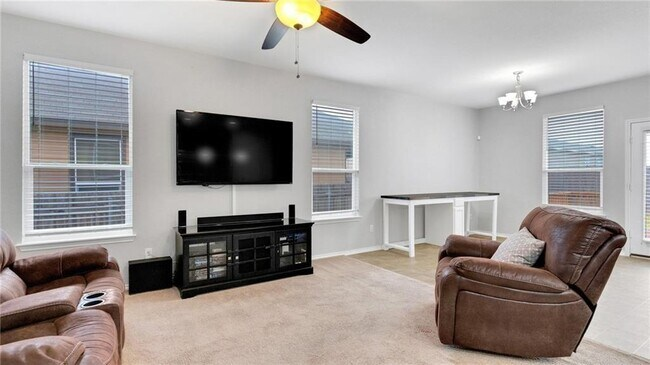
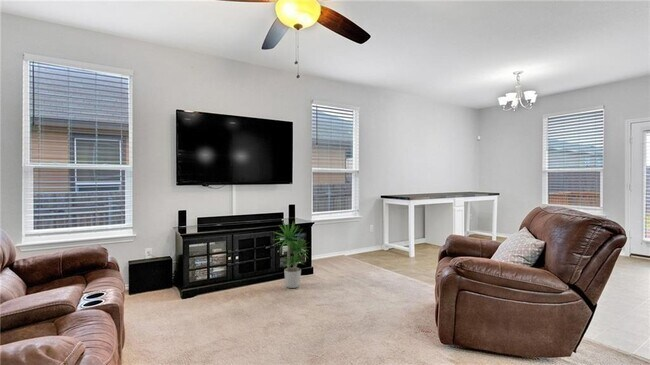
+ potted plant [271,221,313,289]
